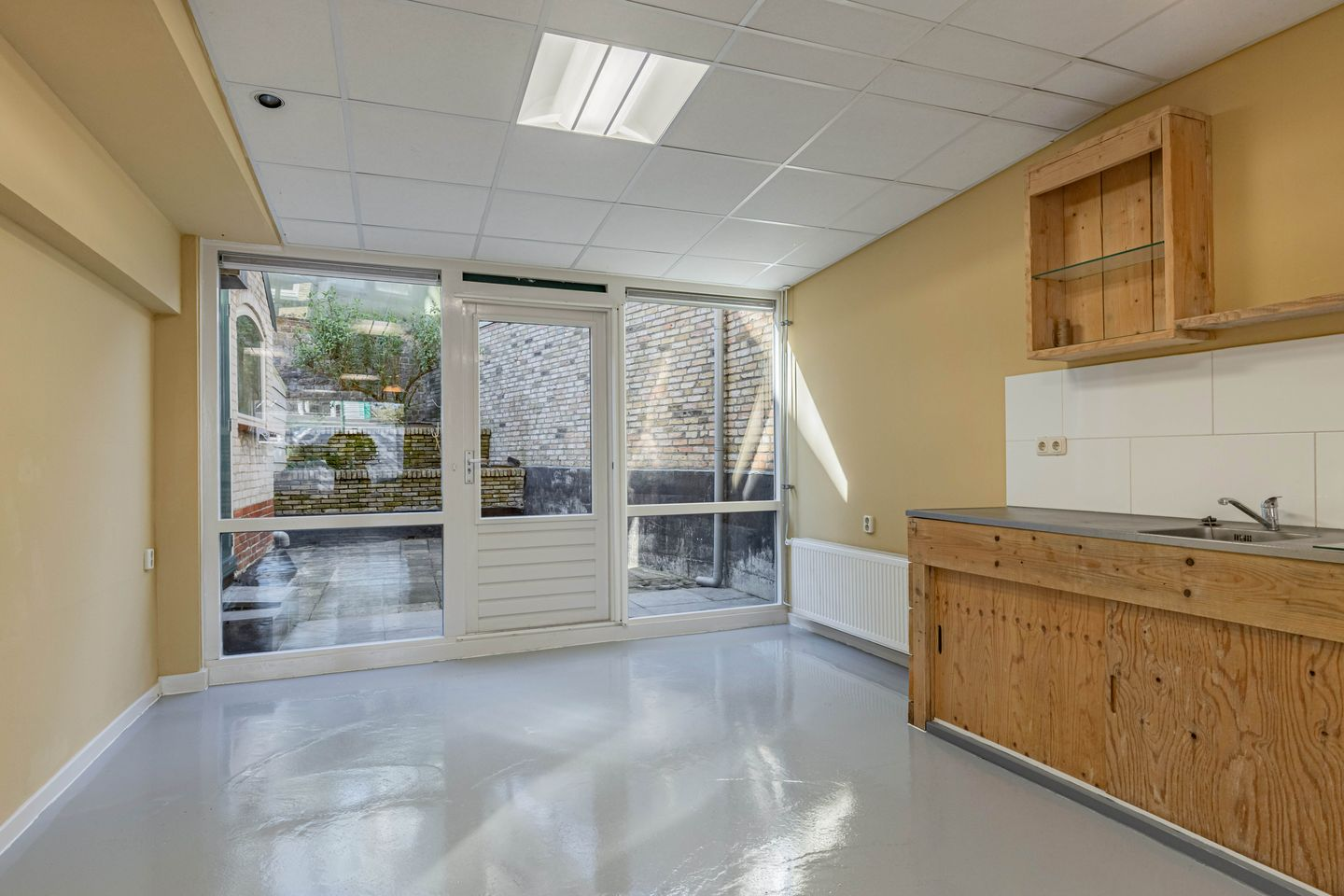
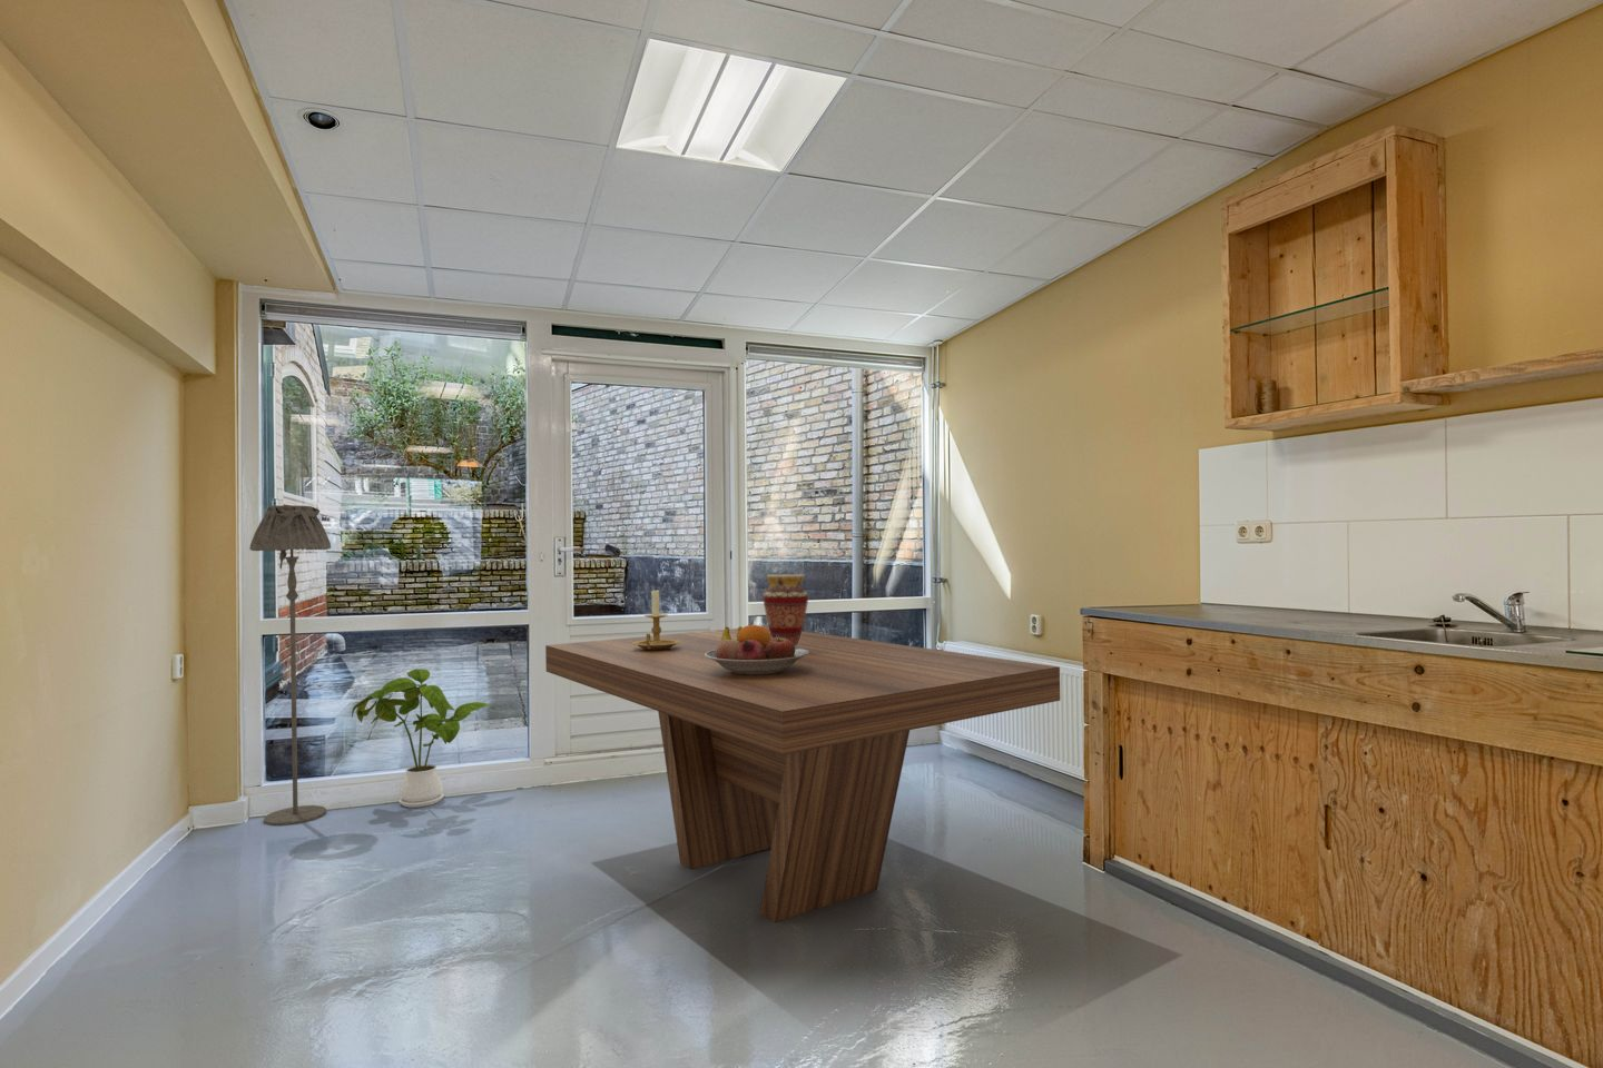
+ vase [762,573,810,647]
+ house plant [351,668,496,809]
+ candle holder [632,586,681,650]
+ floor lamp [248,504,332,826]
+ fruit bowl [705,625,810,676]
+ dining table [544,626,1060,924]
